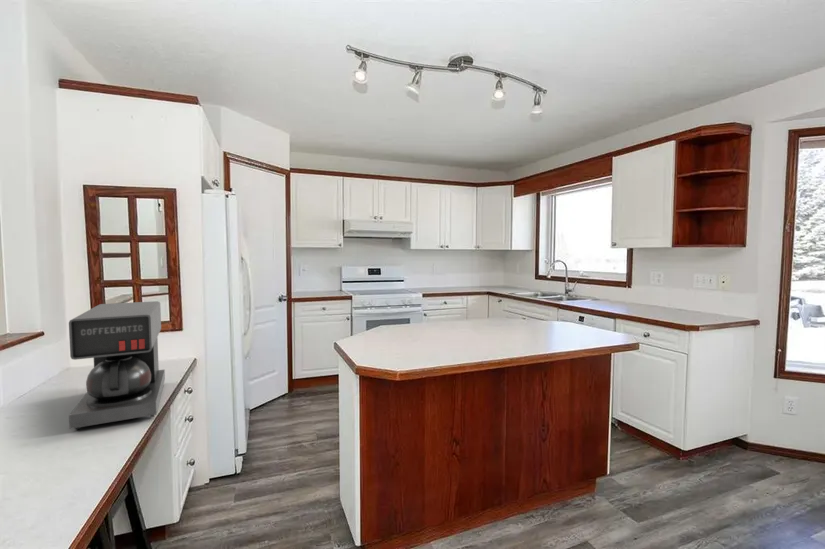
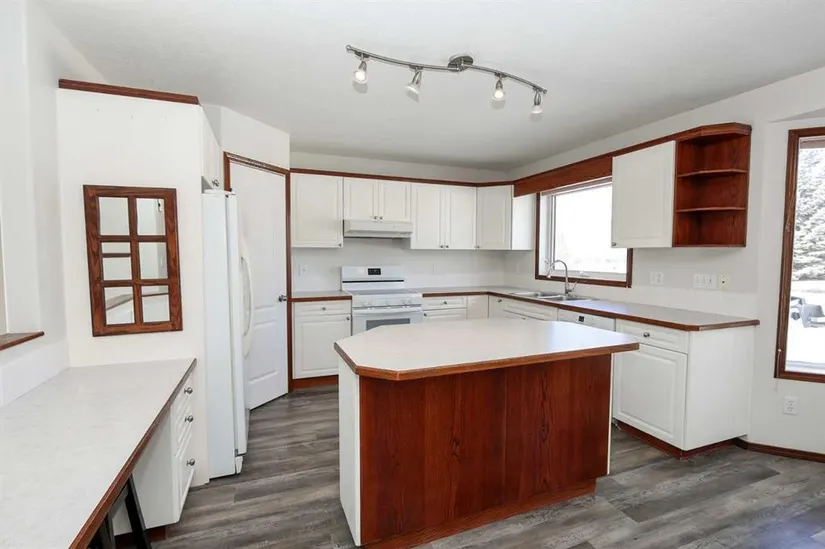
- coffee maker [68,300,166,431]
